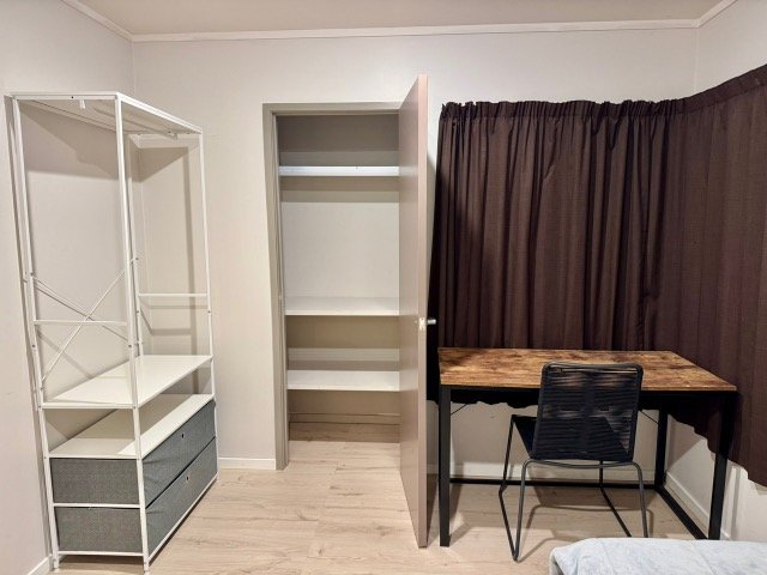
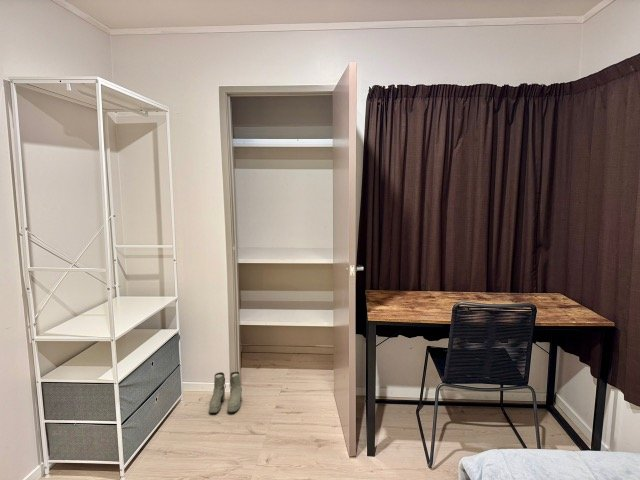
+ boots [208,371,243,414]
